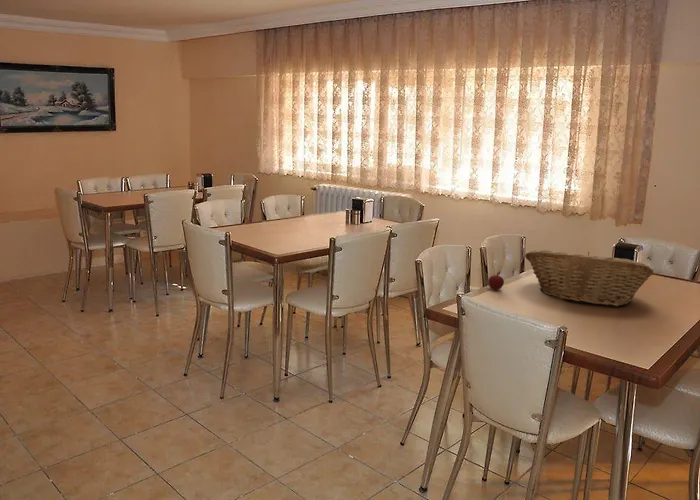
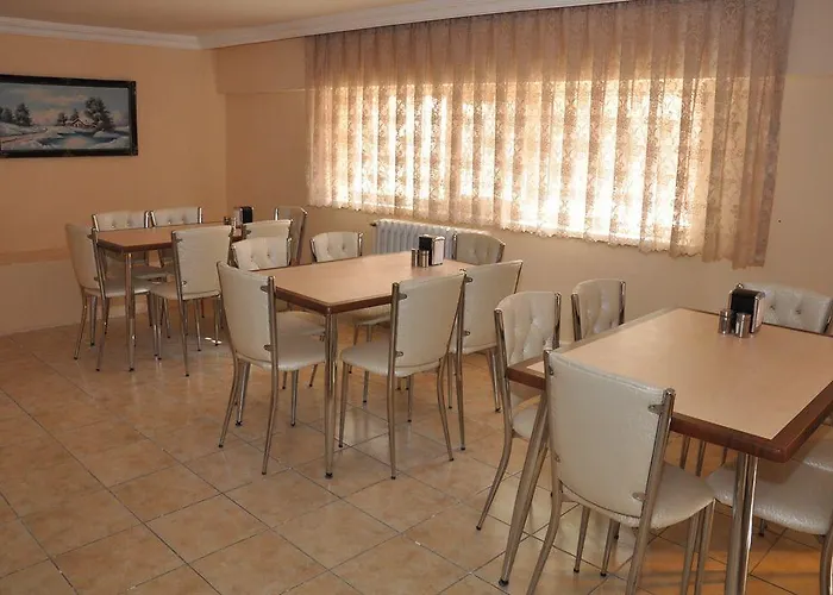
- fruit basket [524,249,655,307]
- apple [487,271,505,291]
